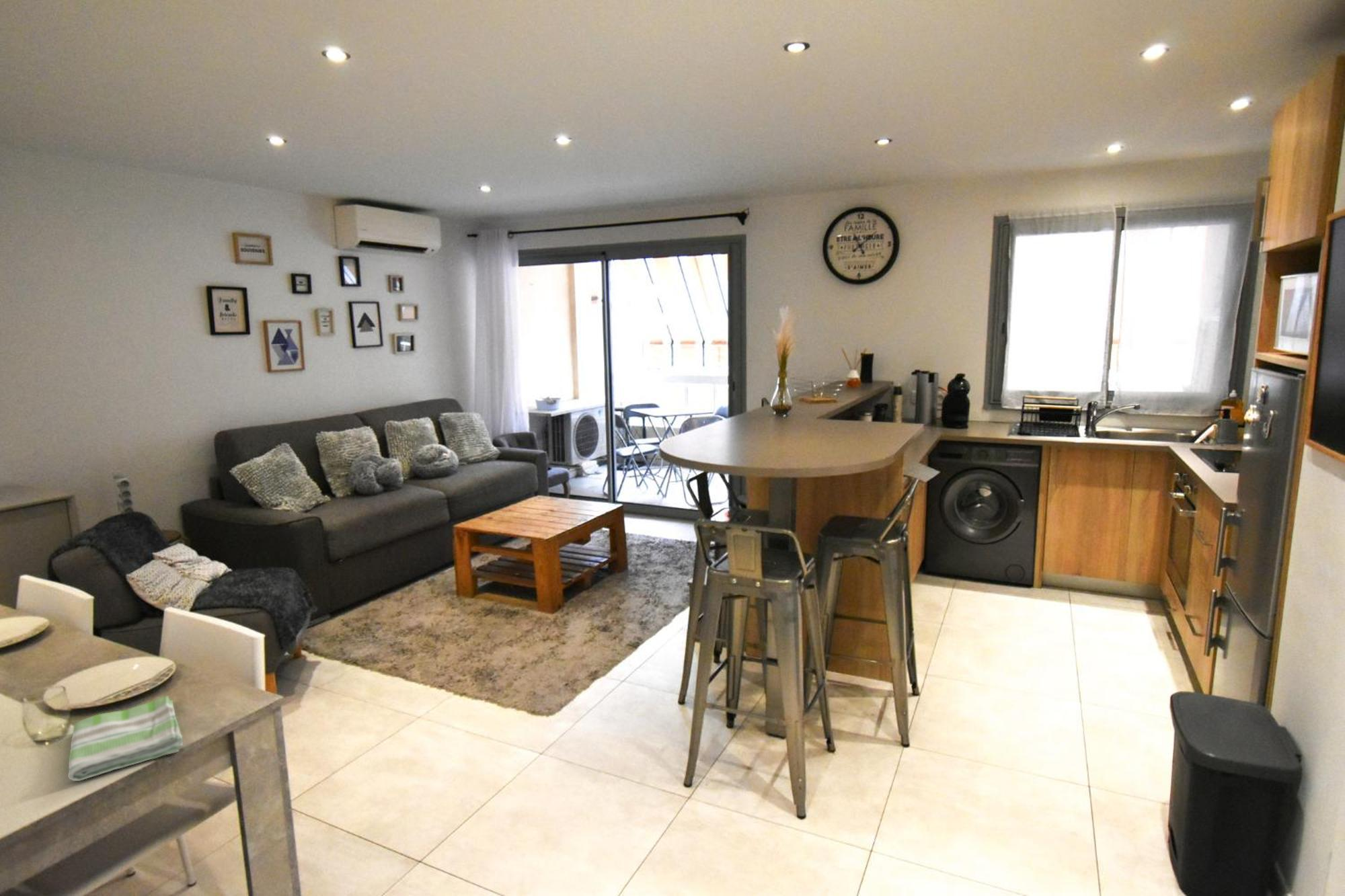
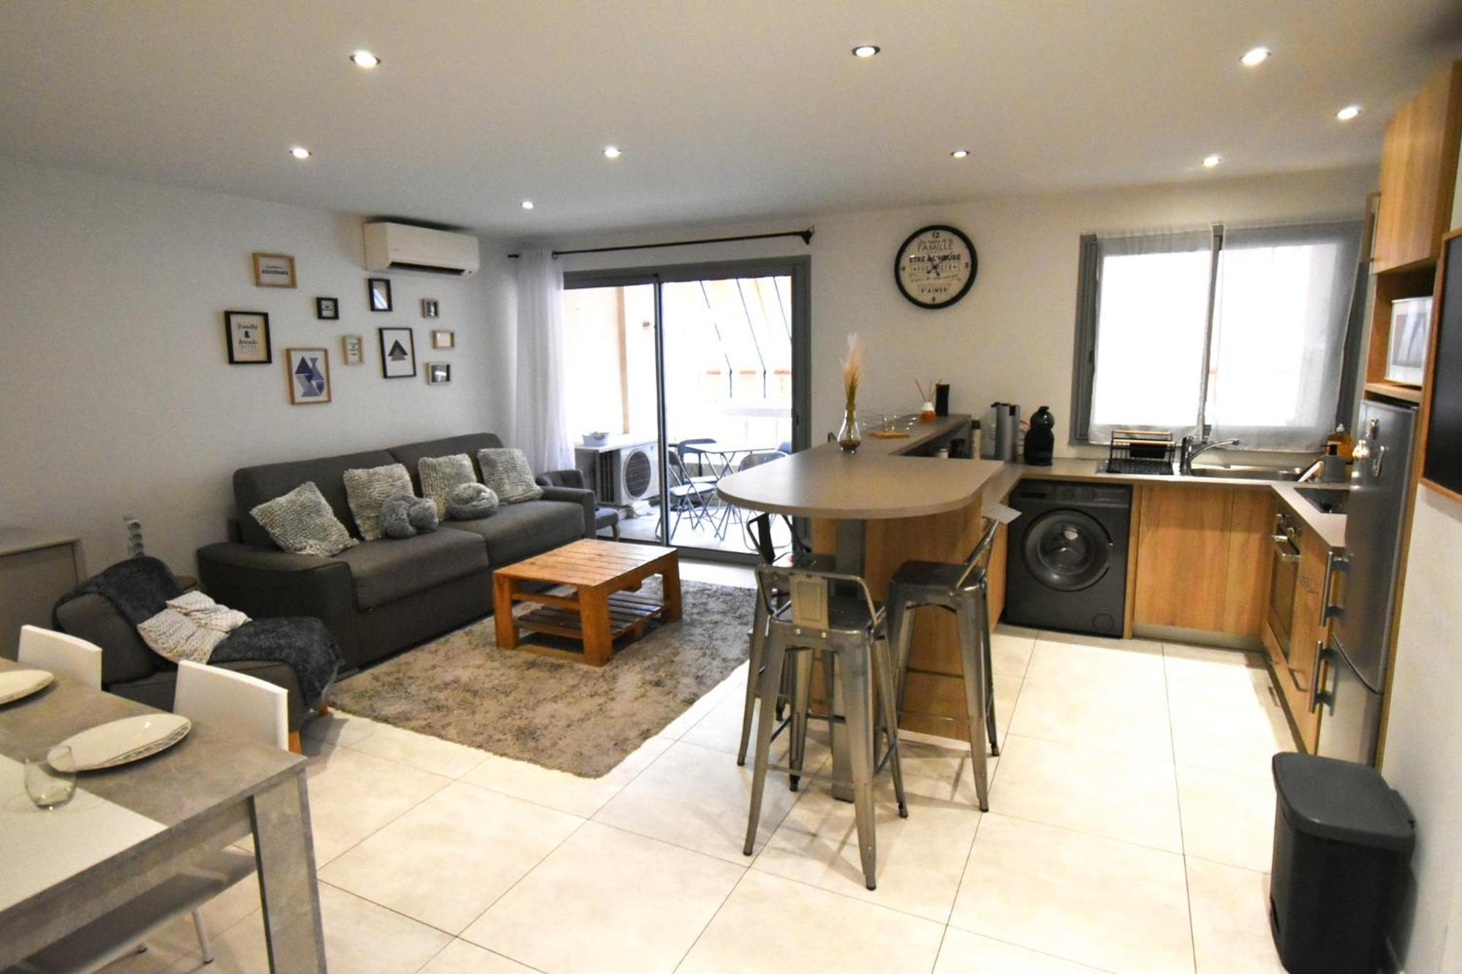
- dish towel [67,695,184,782]
